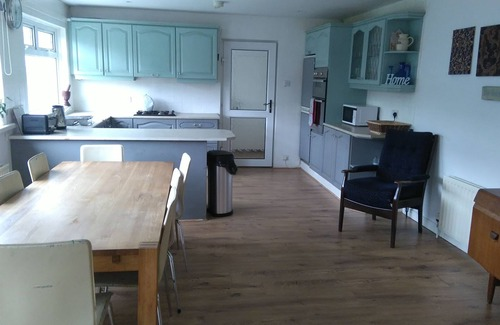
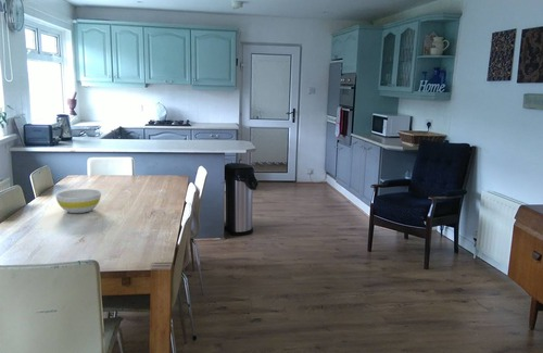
+ bowl [54,188,102,214]
